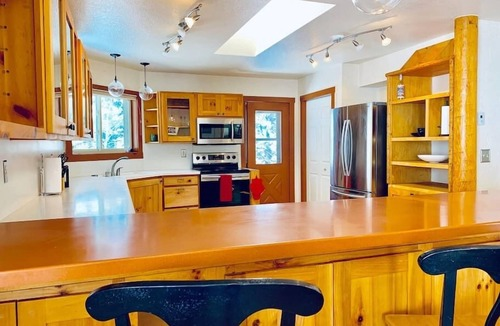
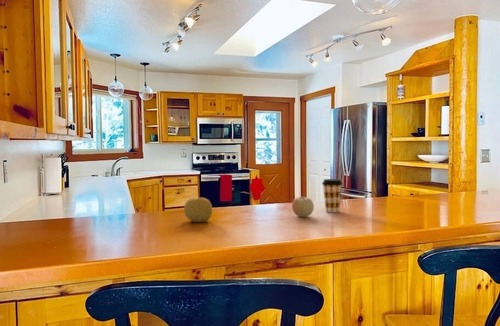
+ coffee cup [321,178,343,213]
+ fruit [291,193,315,218]
+ fruit [183,196,213,223]
